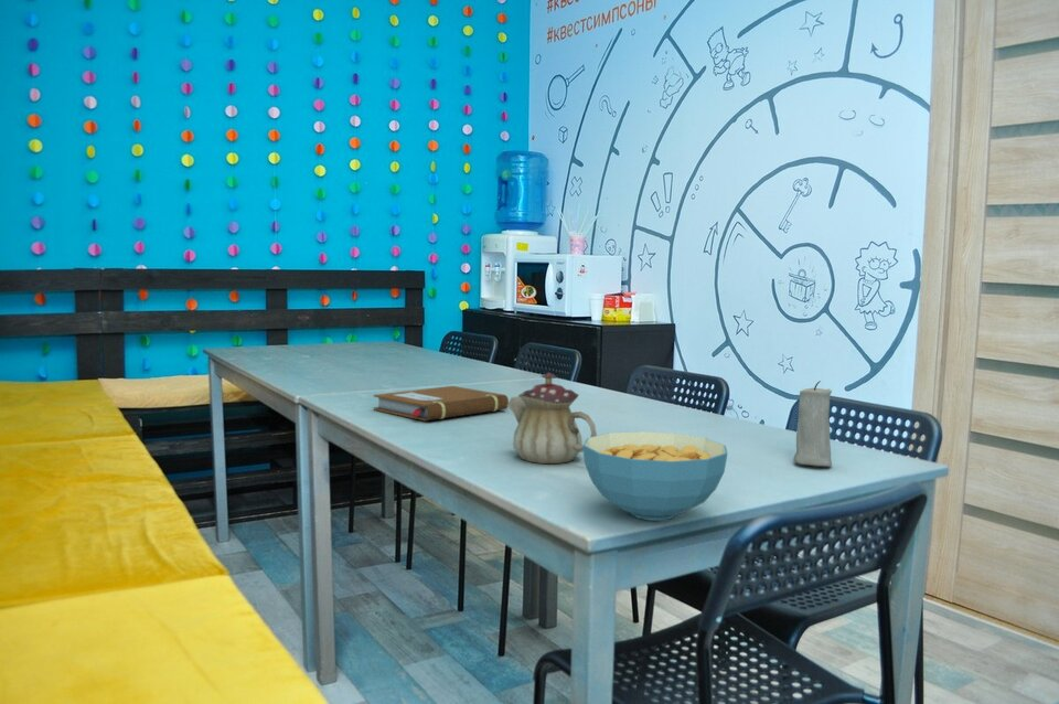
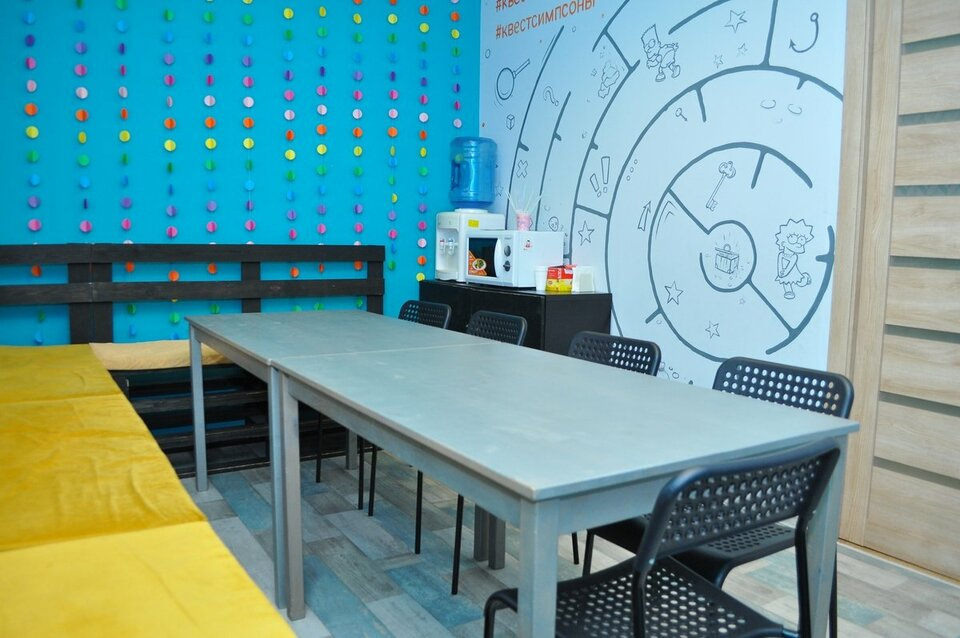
- candle [792,380,833,468]
- notebook [373,385,510,422]
- teapot [507,371,598,465]
- cereal bowl [582,430,728,522]
